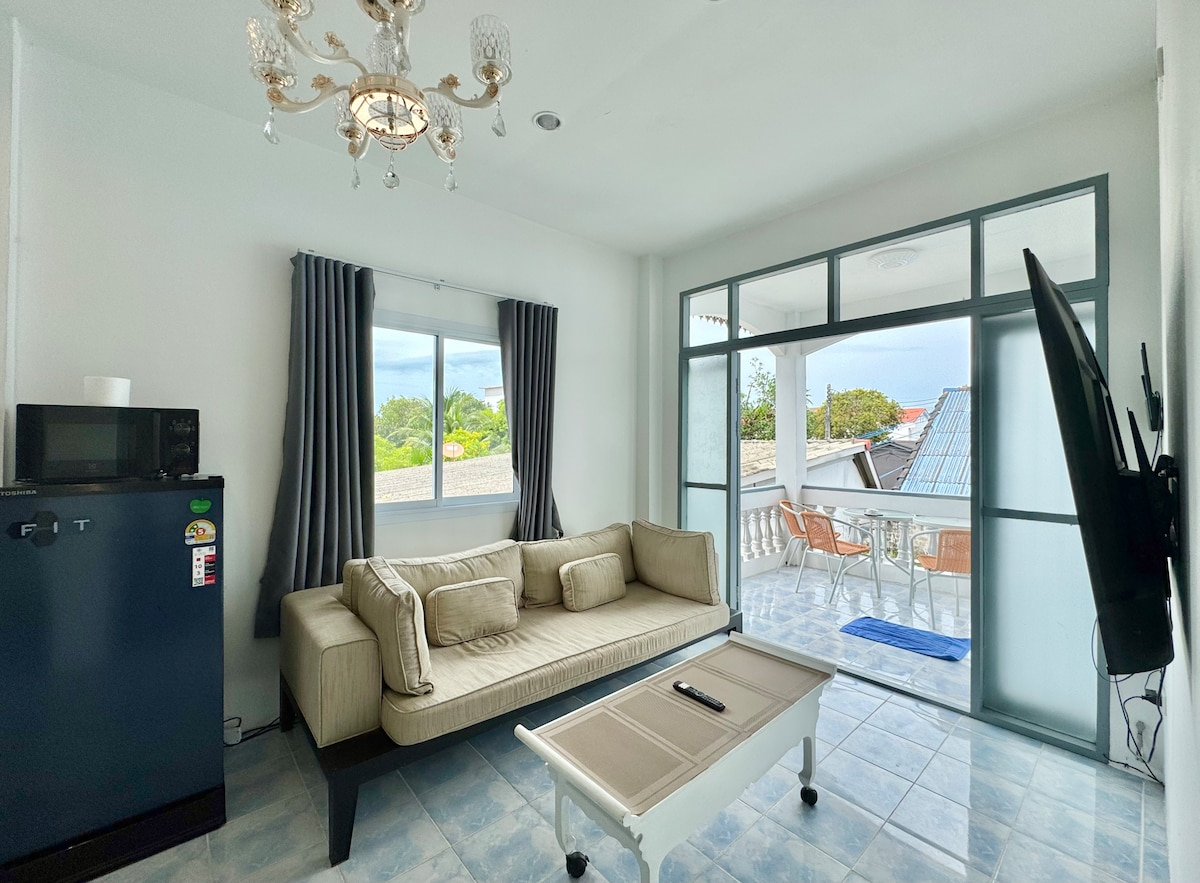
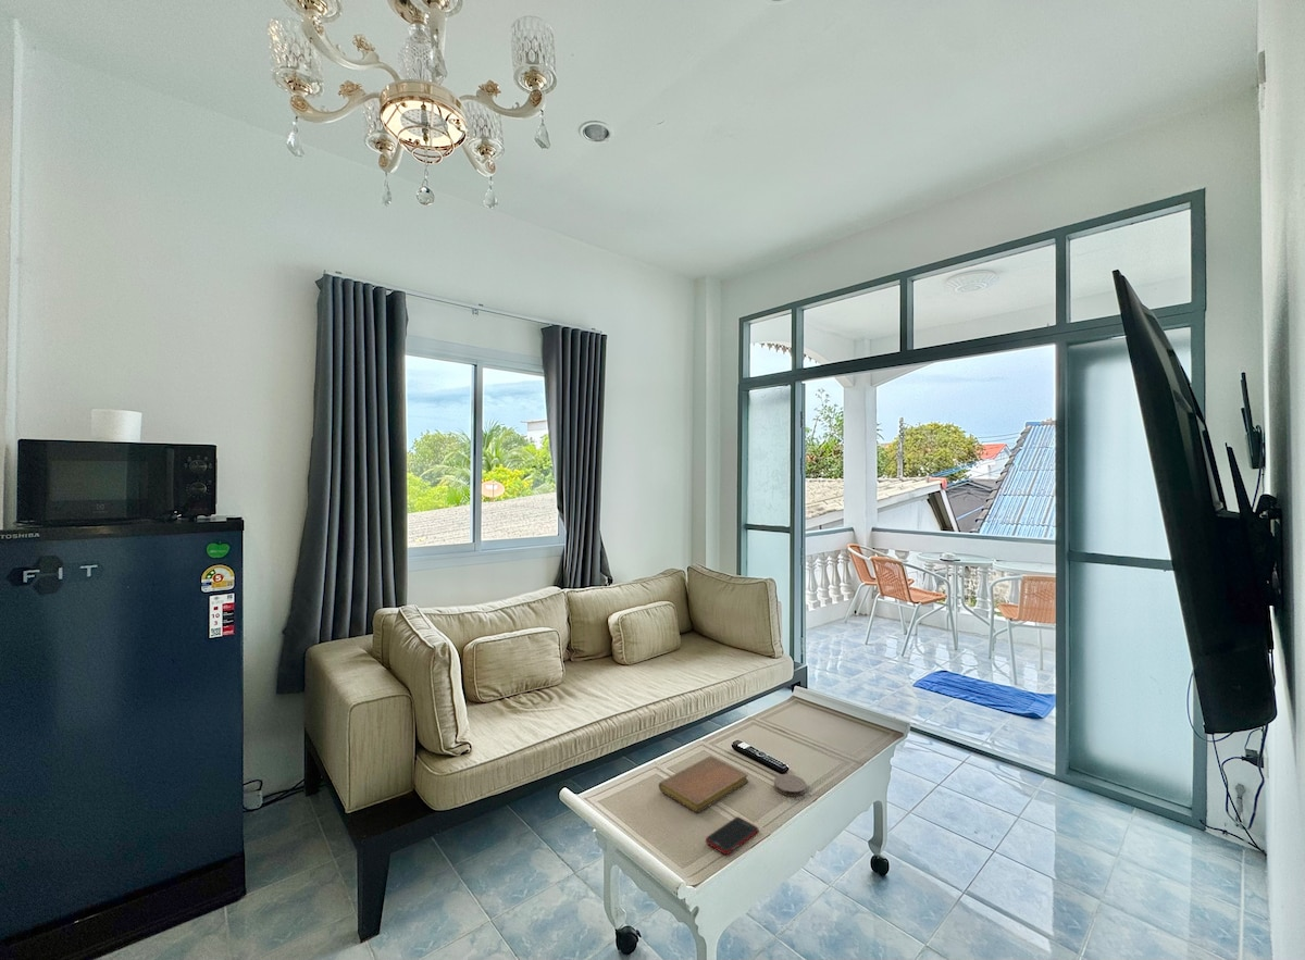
+ coaster [773,773,807,797]
+ cell phone [705,815,759,856]
+ notebook [658,755,749,813]
